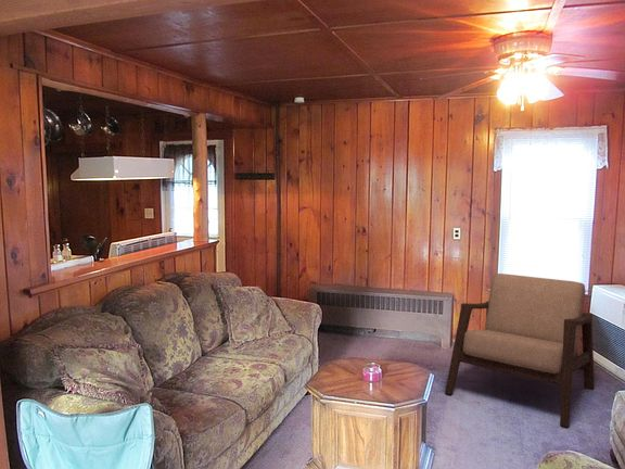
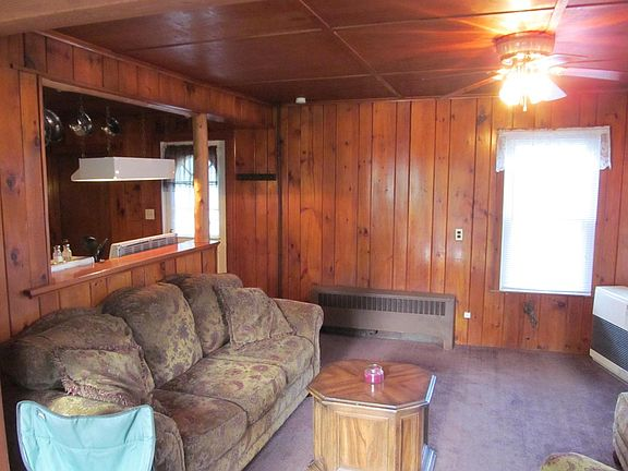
- armchair [444,272,596,429]
